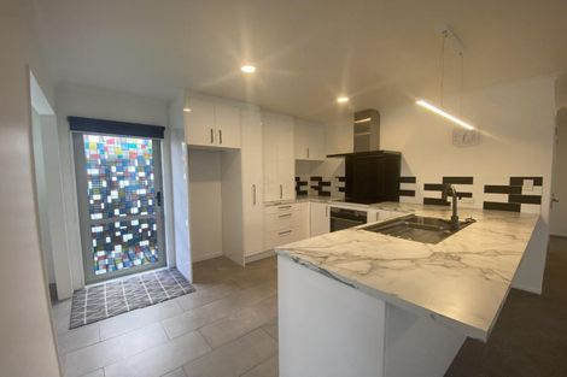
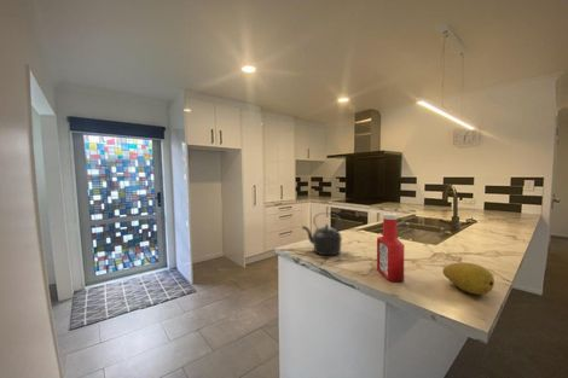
+ kettle [301,211,343,256]
+ soap bottle [376,213,405,283]
+ fruit [441,261,495,296]
